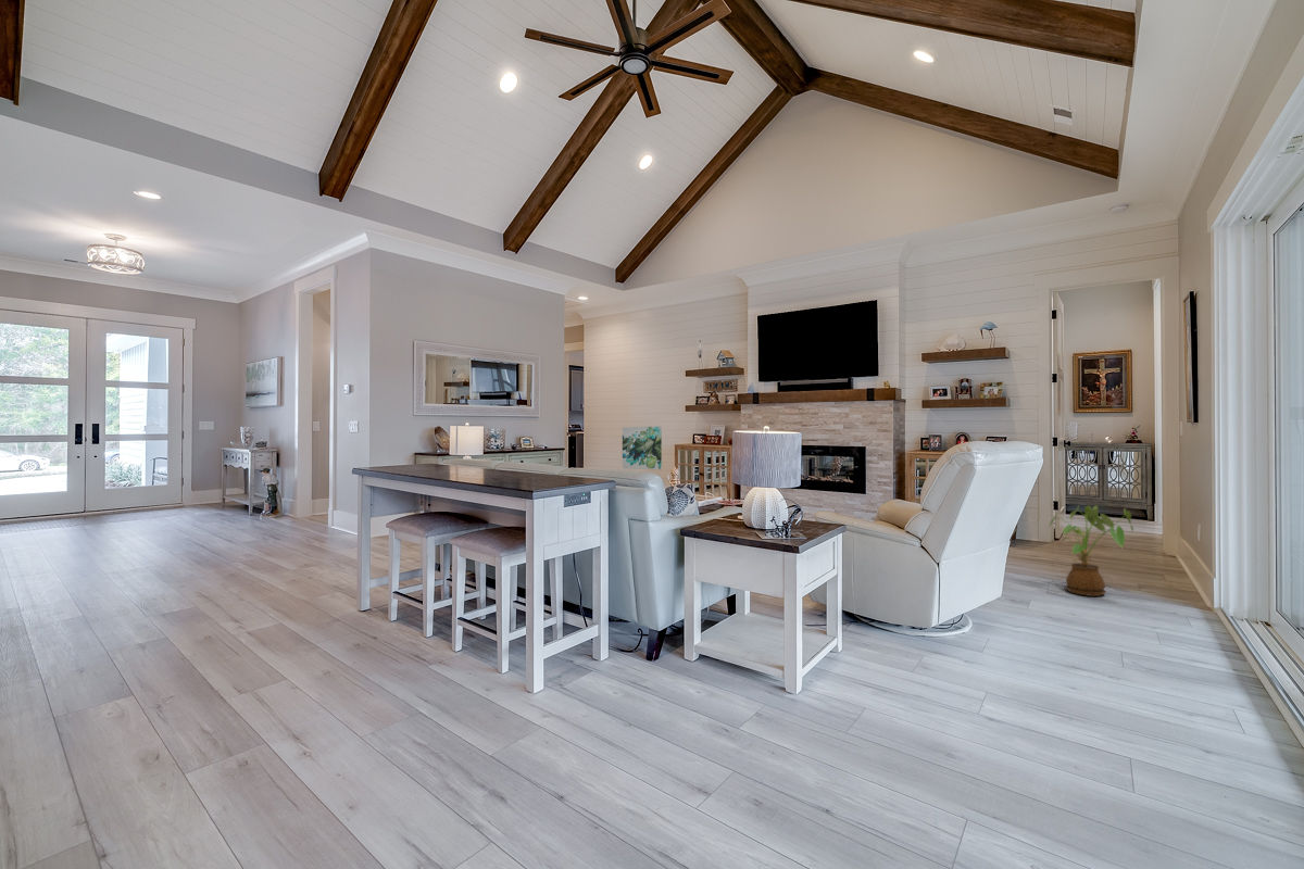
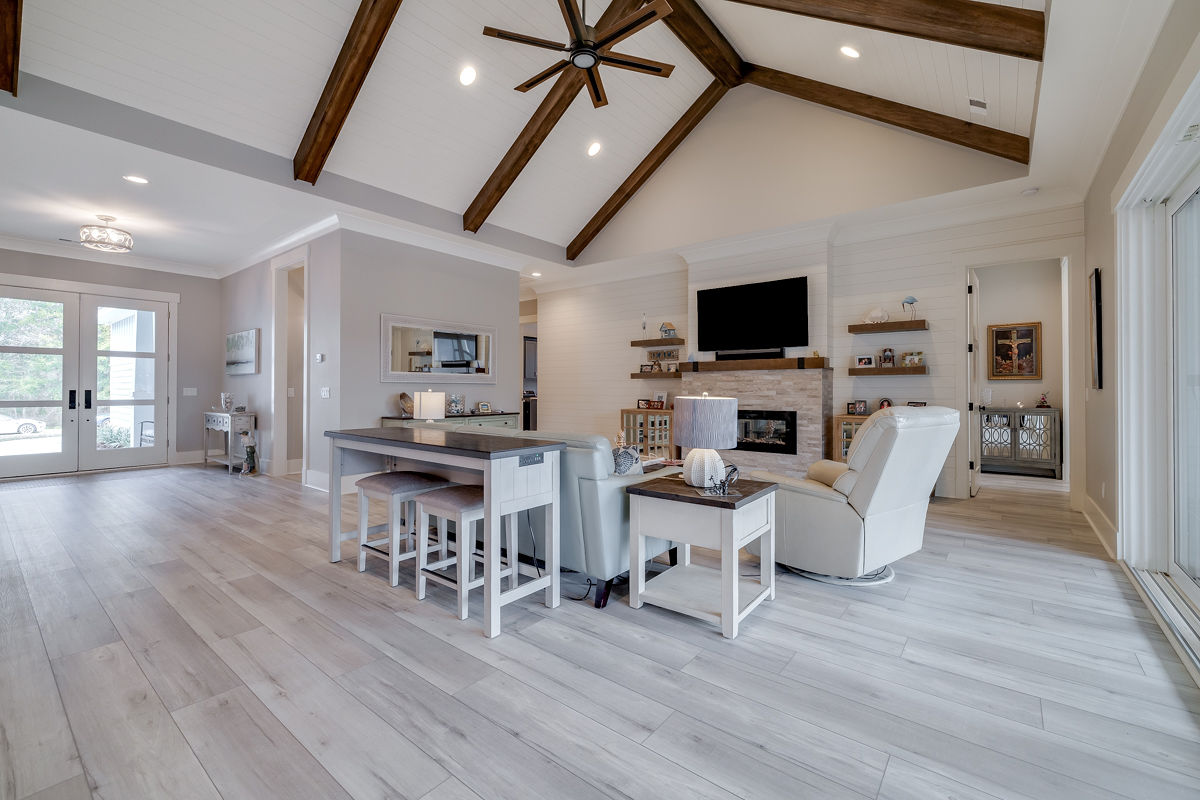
- house plant [1048,504,1134,597]
- wall art [622,426,663,471]
